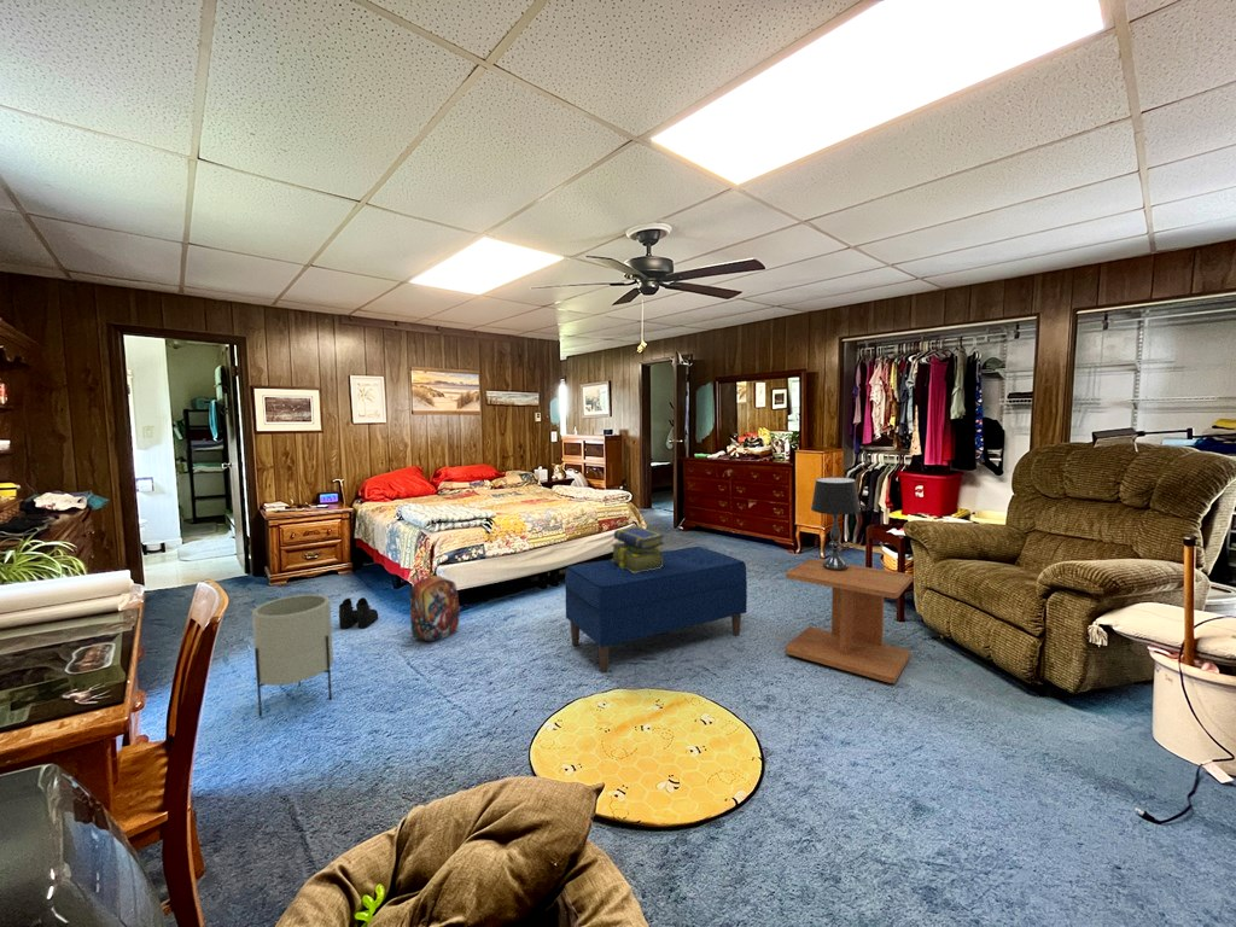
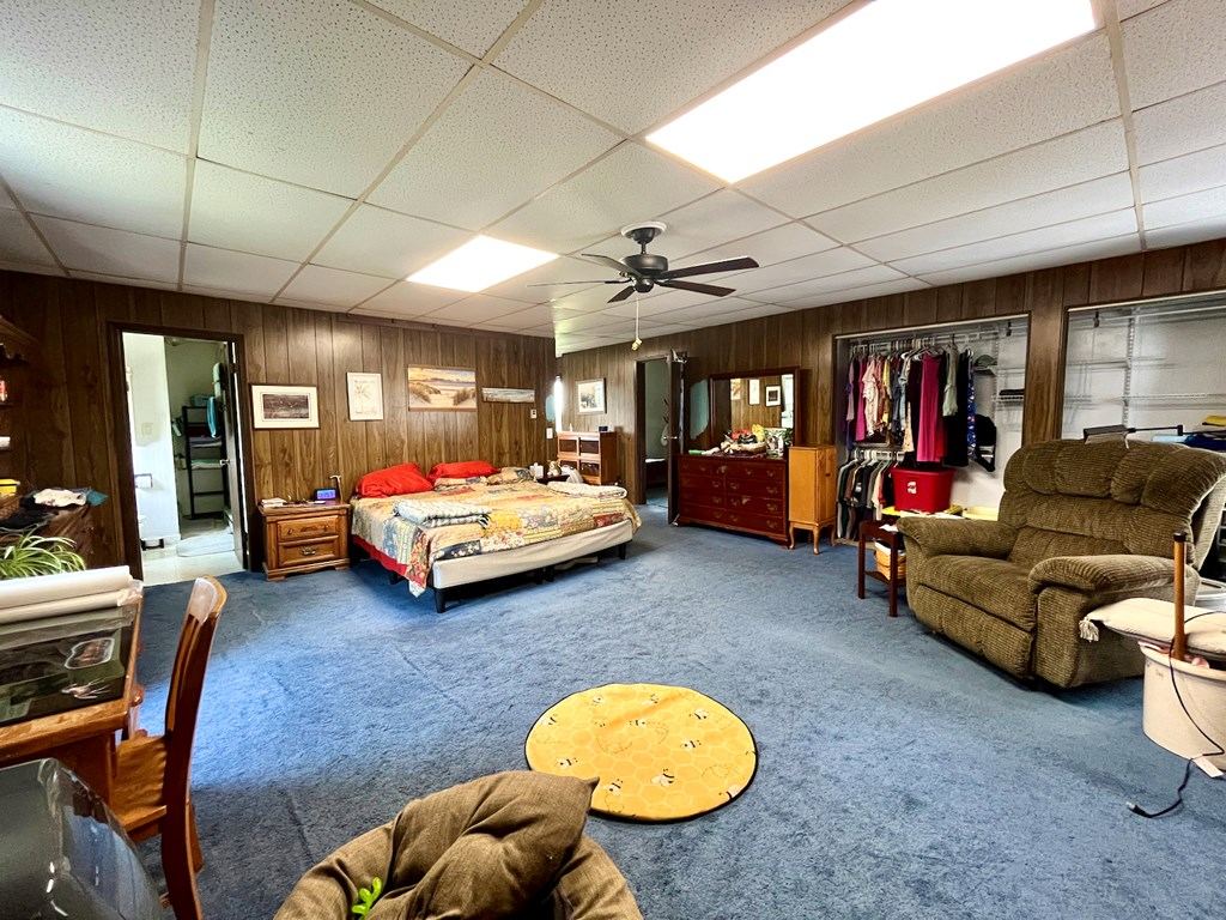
- planter [251,594,334,718]
- stack of books [610,525,666,573]
- side table [785,558,914,684]
- boots [338,596,379,630]
- bench [564,546,748,672]
- table lamp [810,476,862,571]
- backpack [409,570,461,642]
